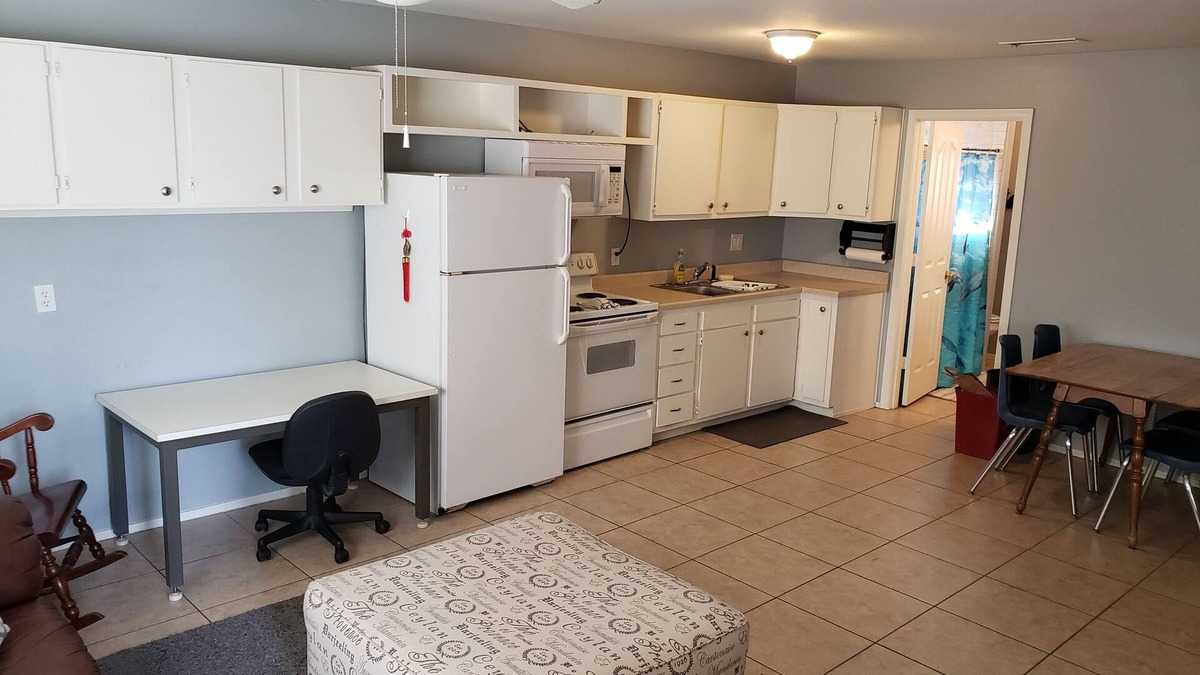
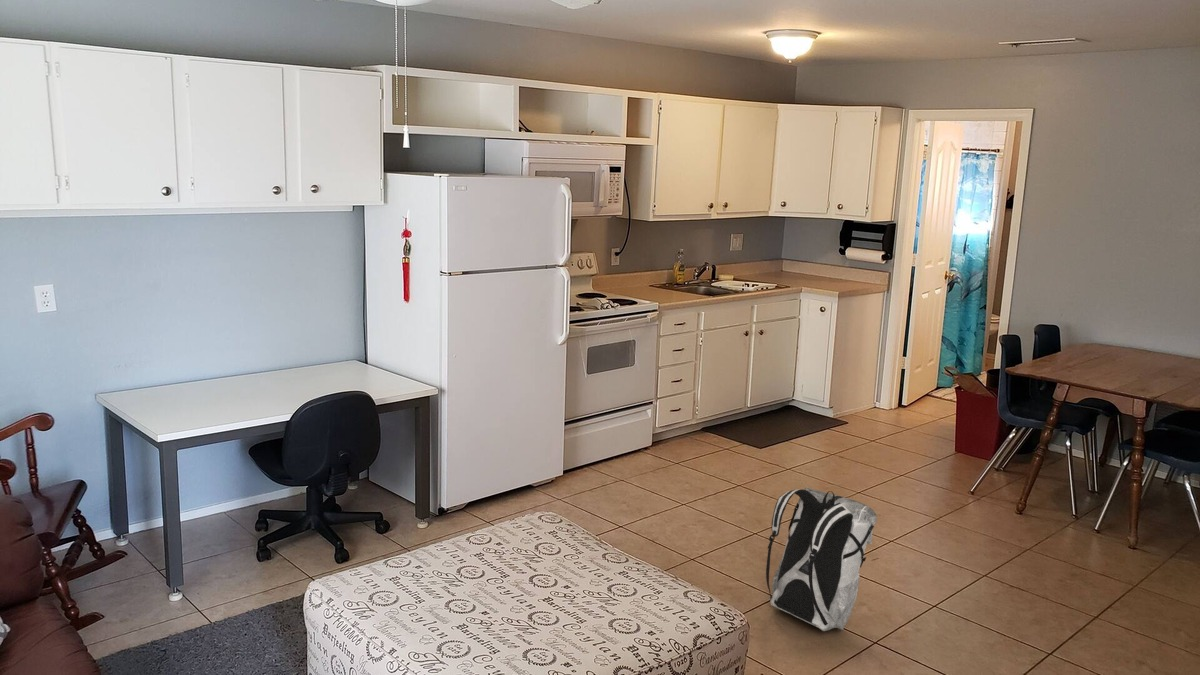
+ backpack [765,486,878,632]
